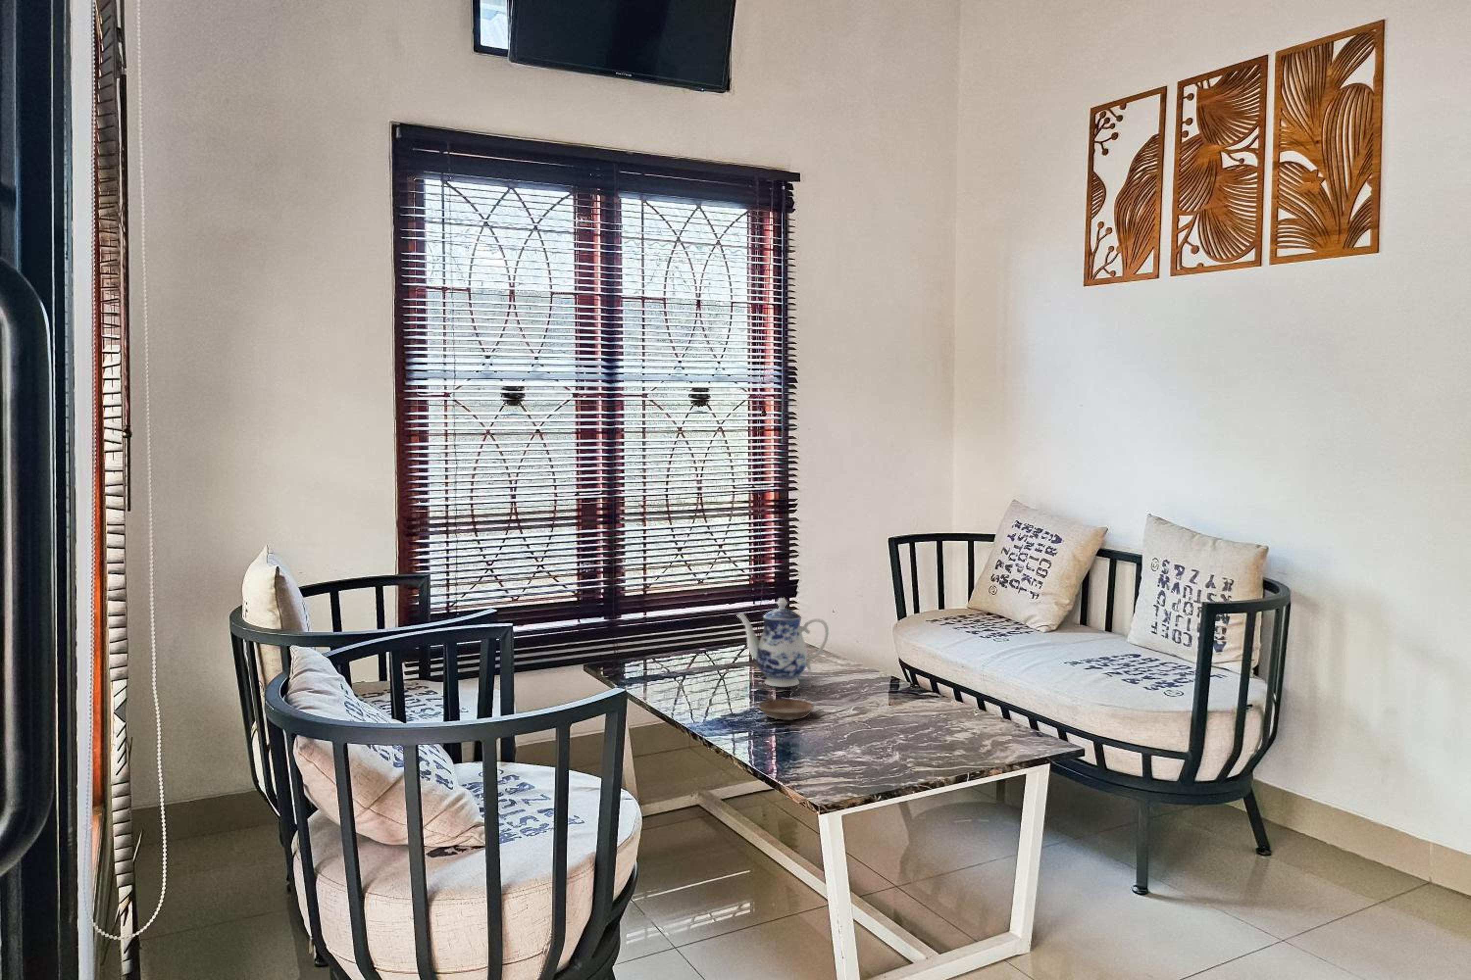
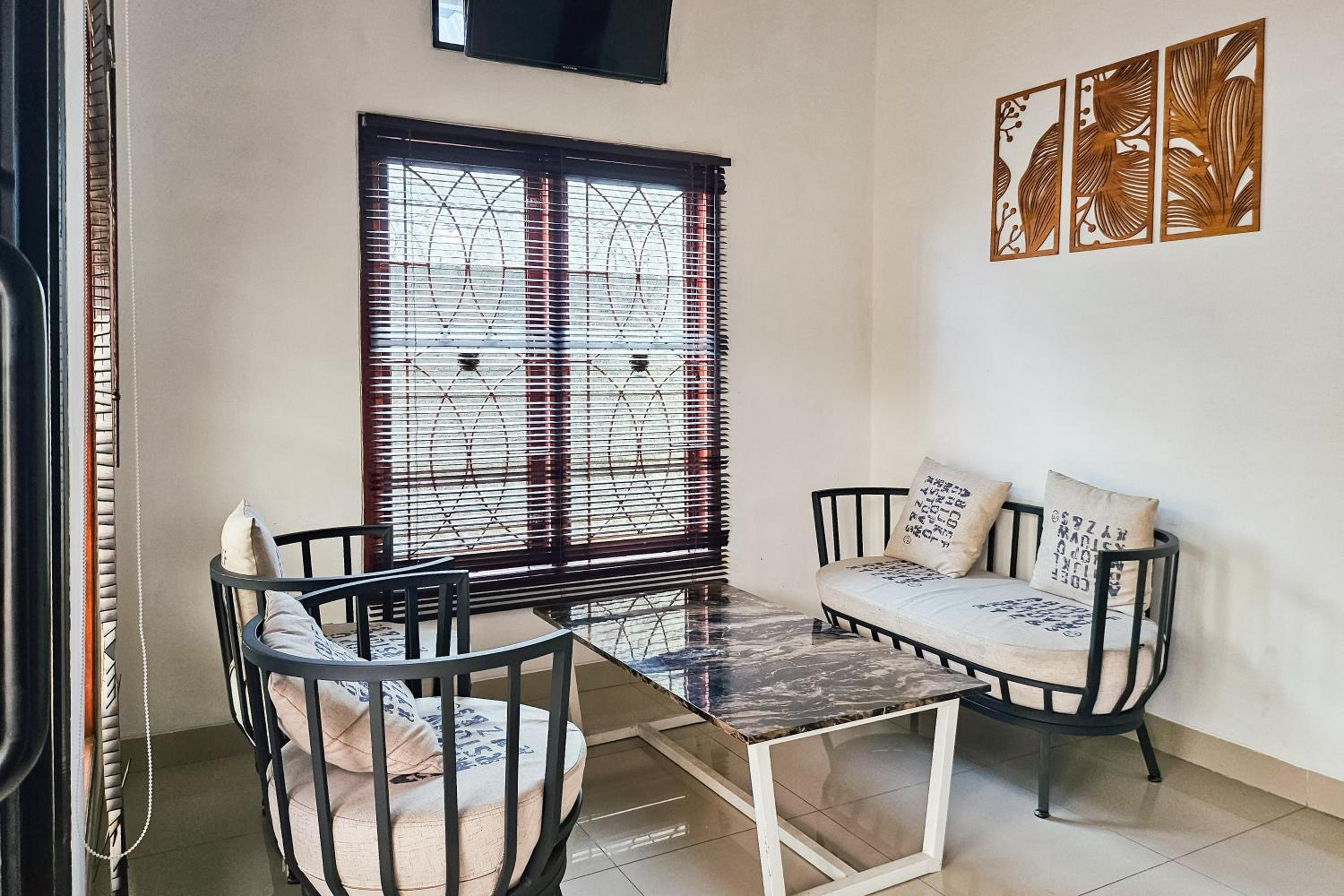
- saucer [757,698,815,721]
- teapot [736,598,830,688]
